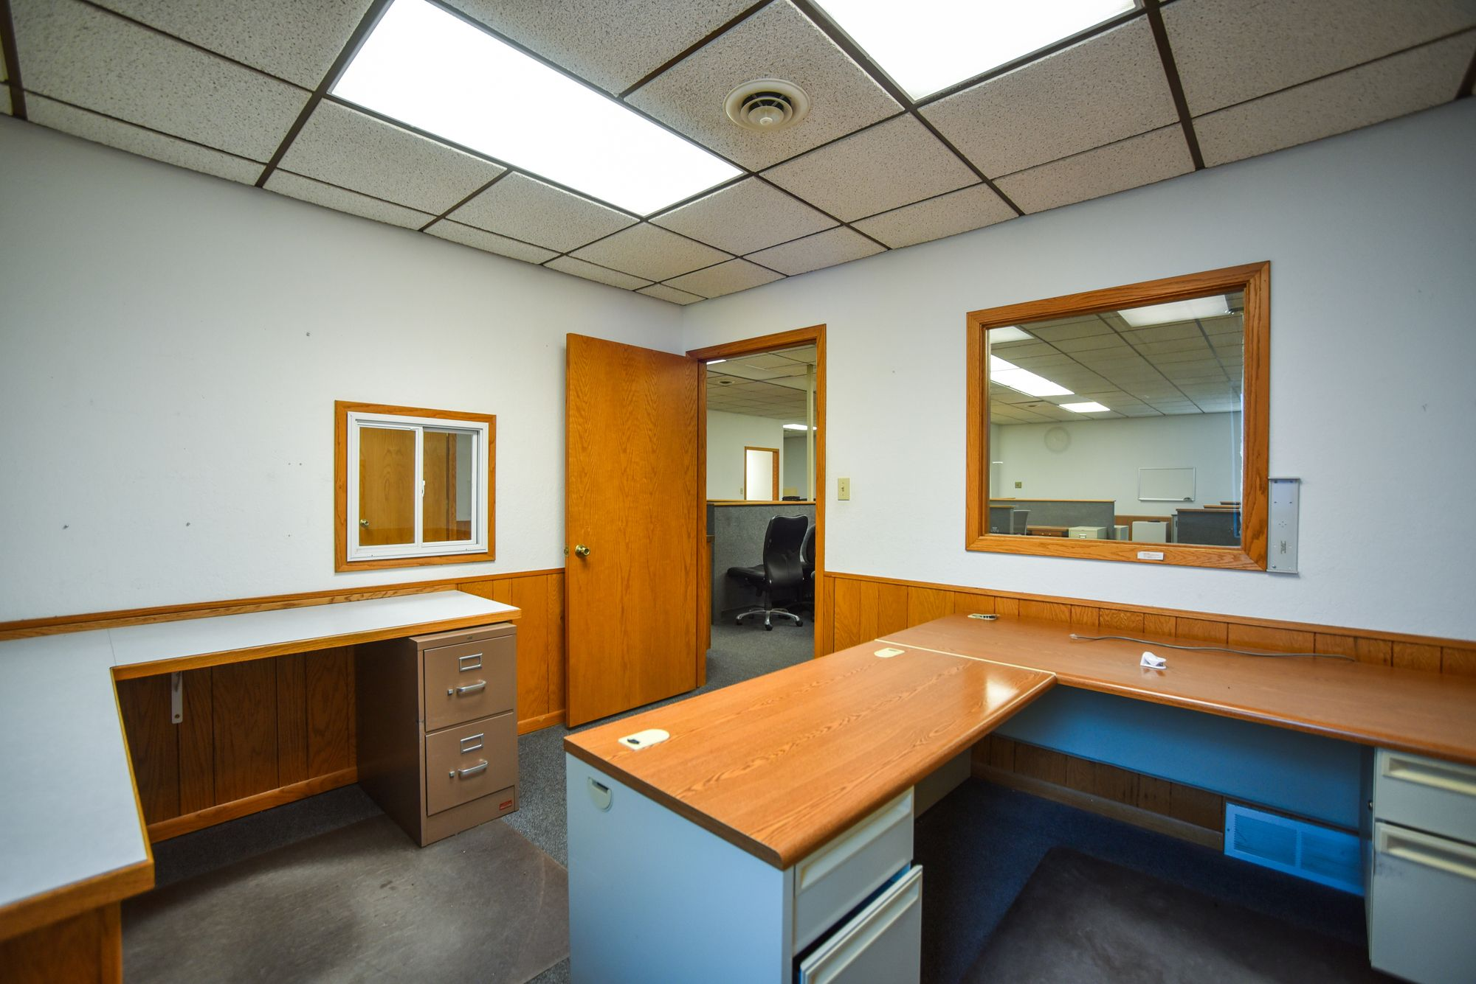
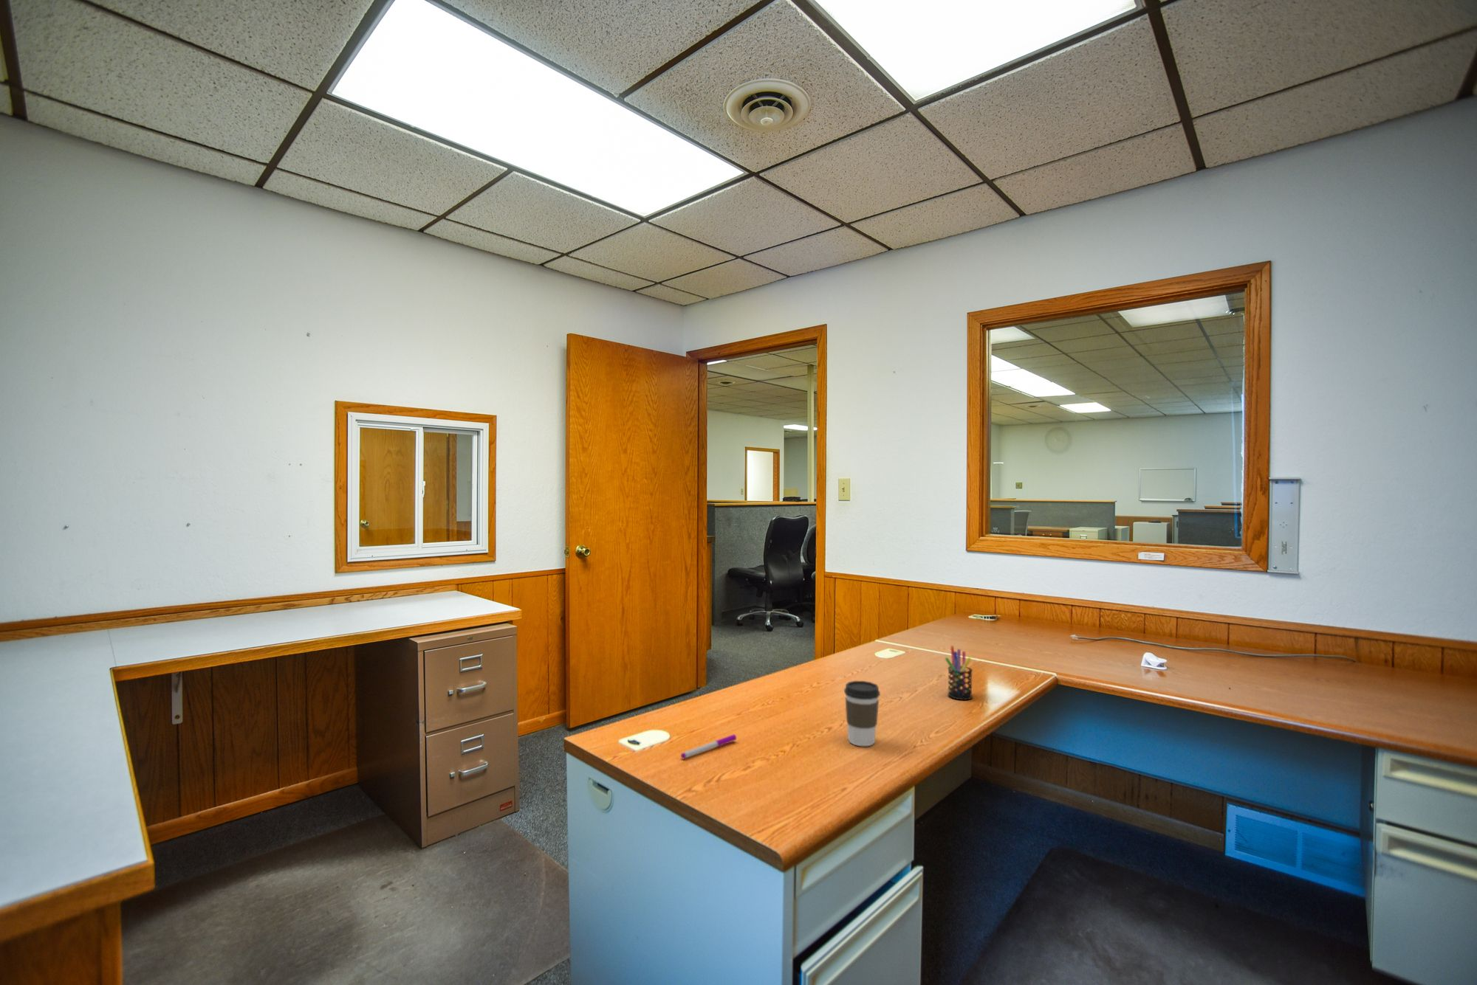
+ pen [680,733,737,760]
+ pen holder [945,645,973,701]
+ coffee cup [844,680,881,746]
